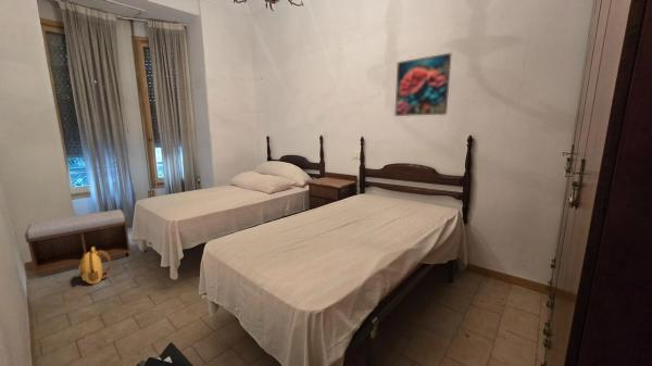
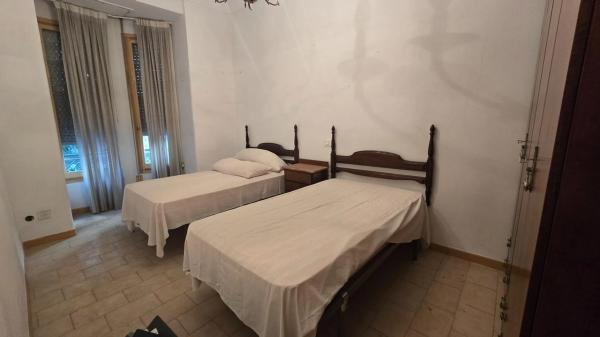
- backpack [78,247,112,286]
- bench [24,209,133,278]
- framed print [393,52,452,117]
